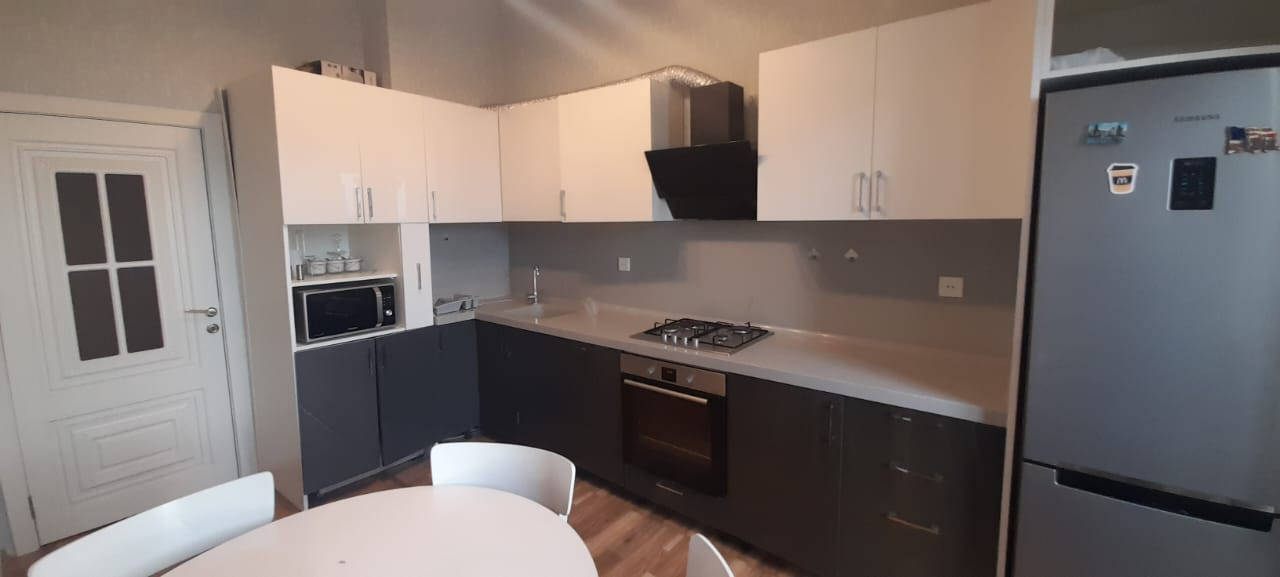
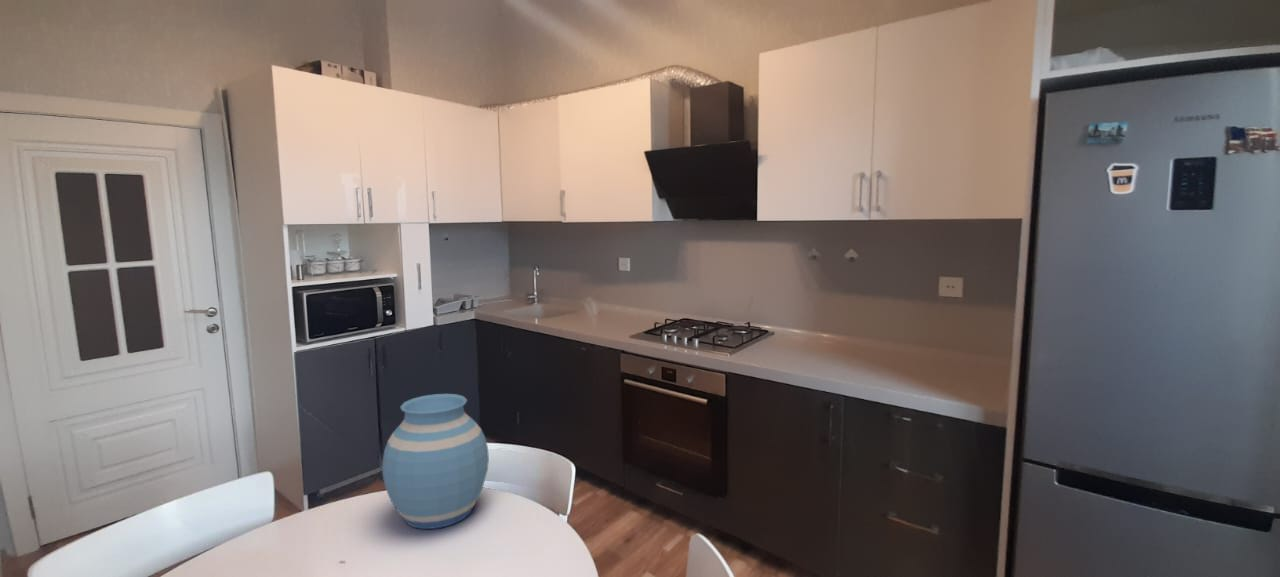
+ vase [381,393,490,530]
